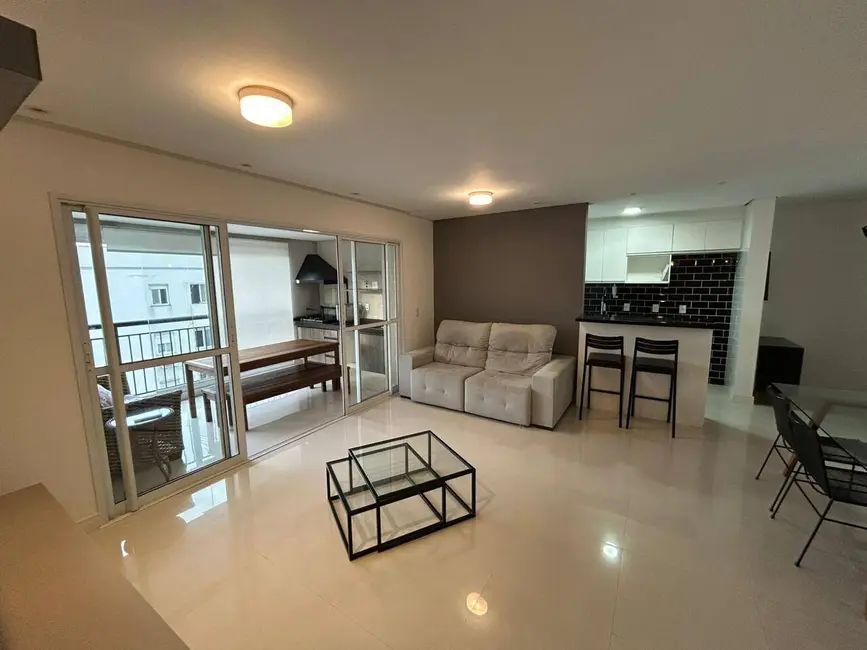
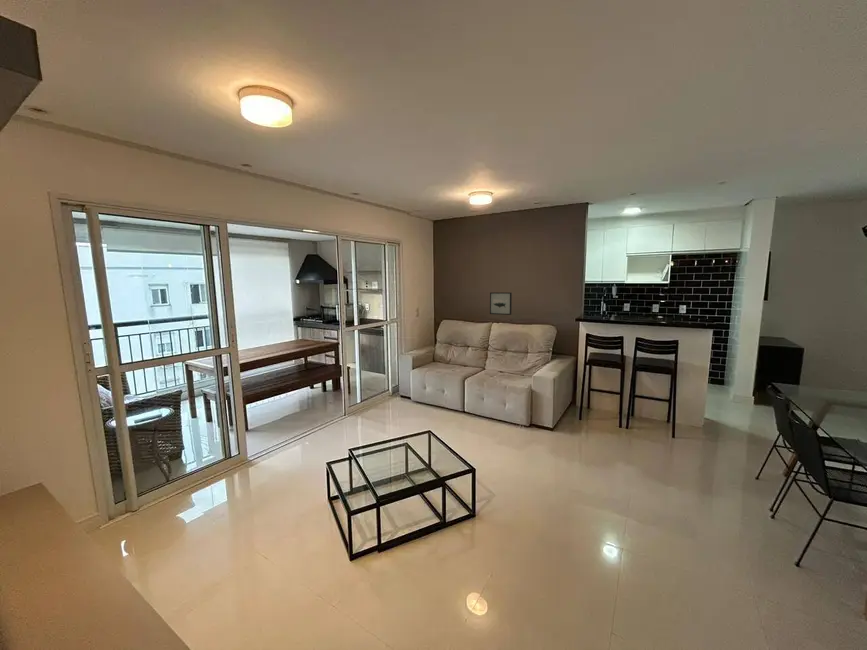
+ wall art [489,292,513,316]
